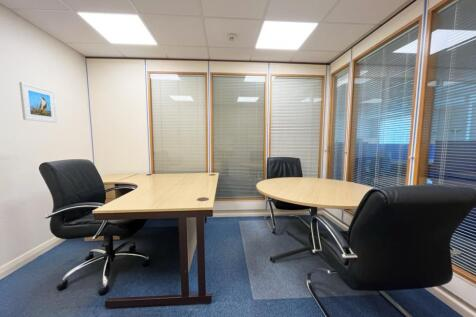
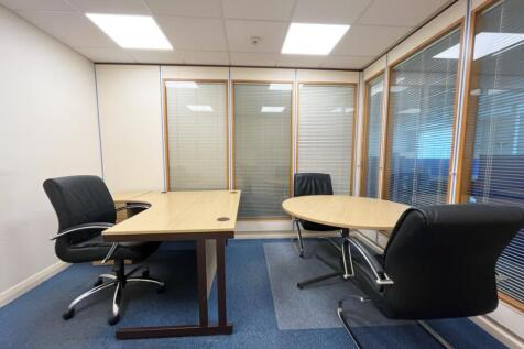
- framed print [18,81,58,124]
